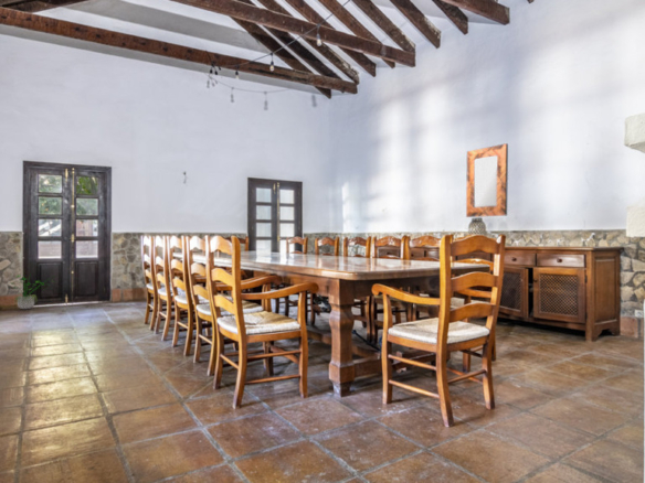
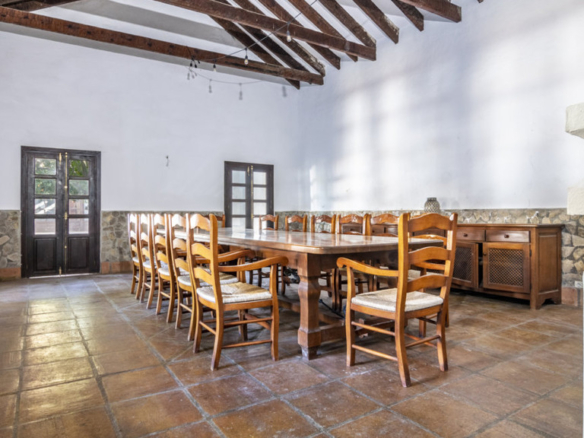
- home mirror [465,142,509,218]
- potted plant [9,266,59,310]
